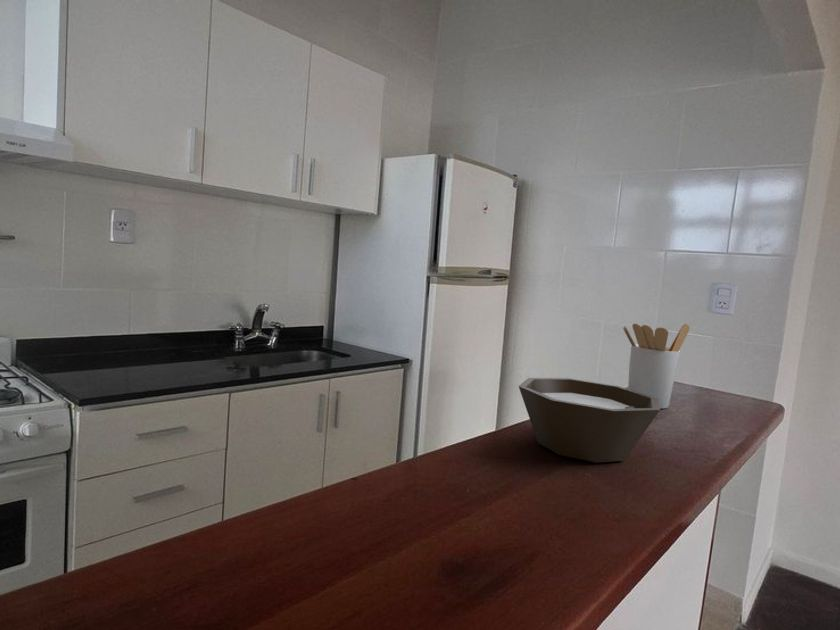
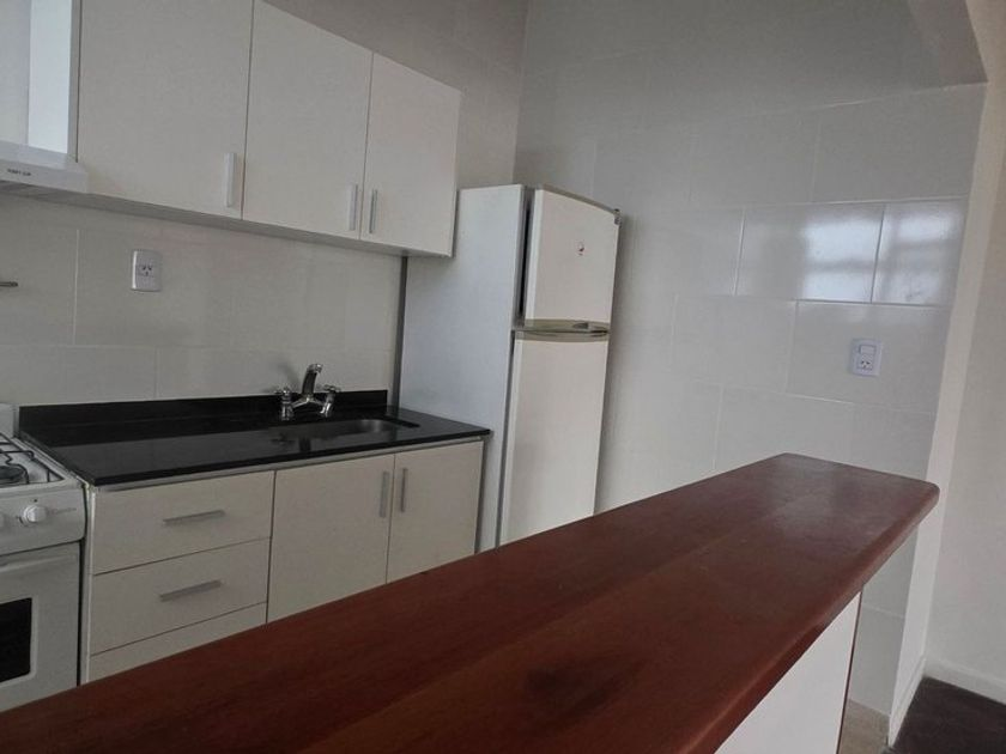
- bowl [518,377,661,464]
- utensil holder [622,323,690,409]
